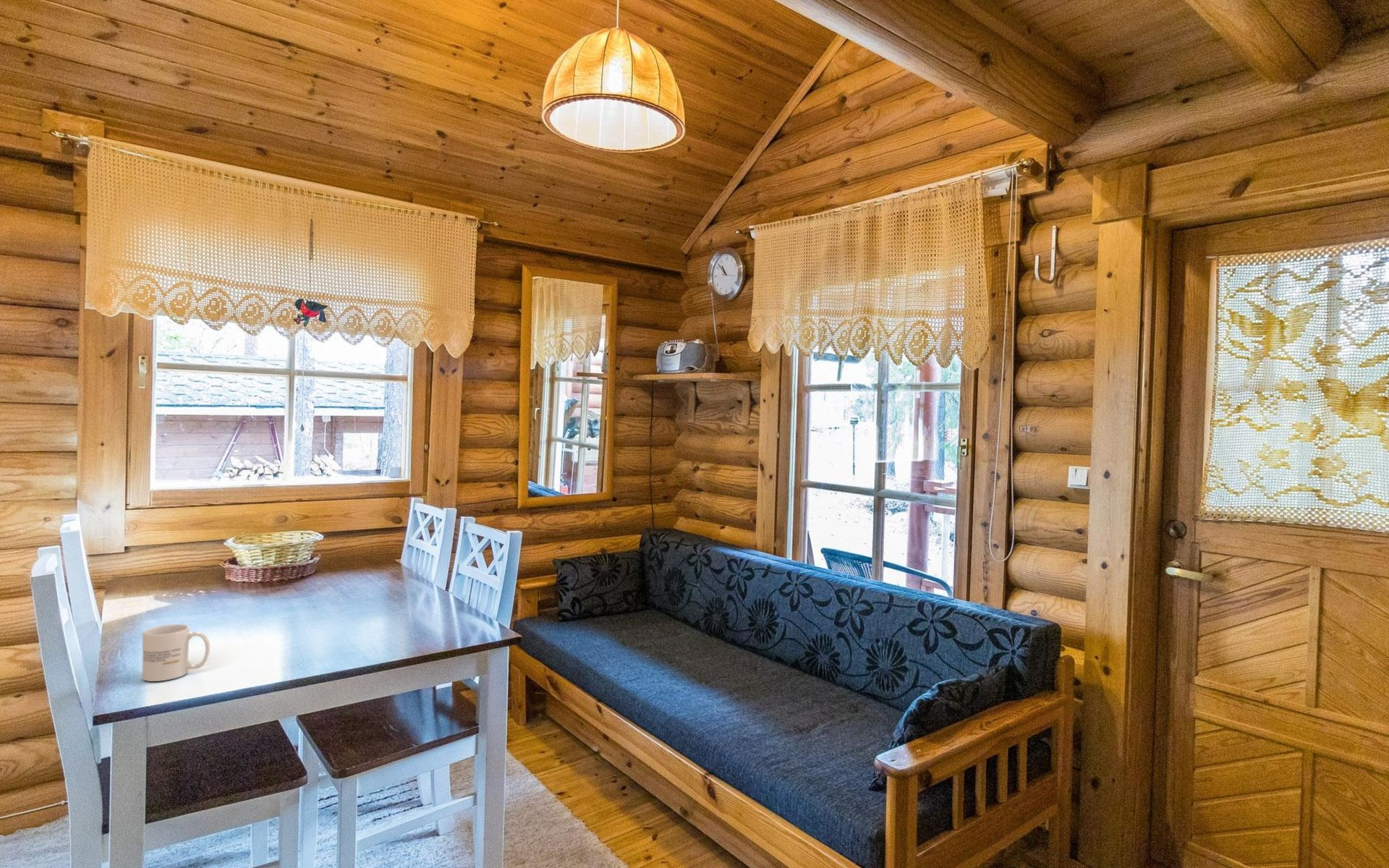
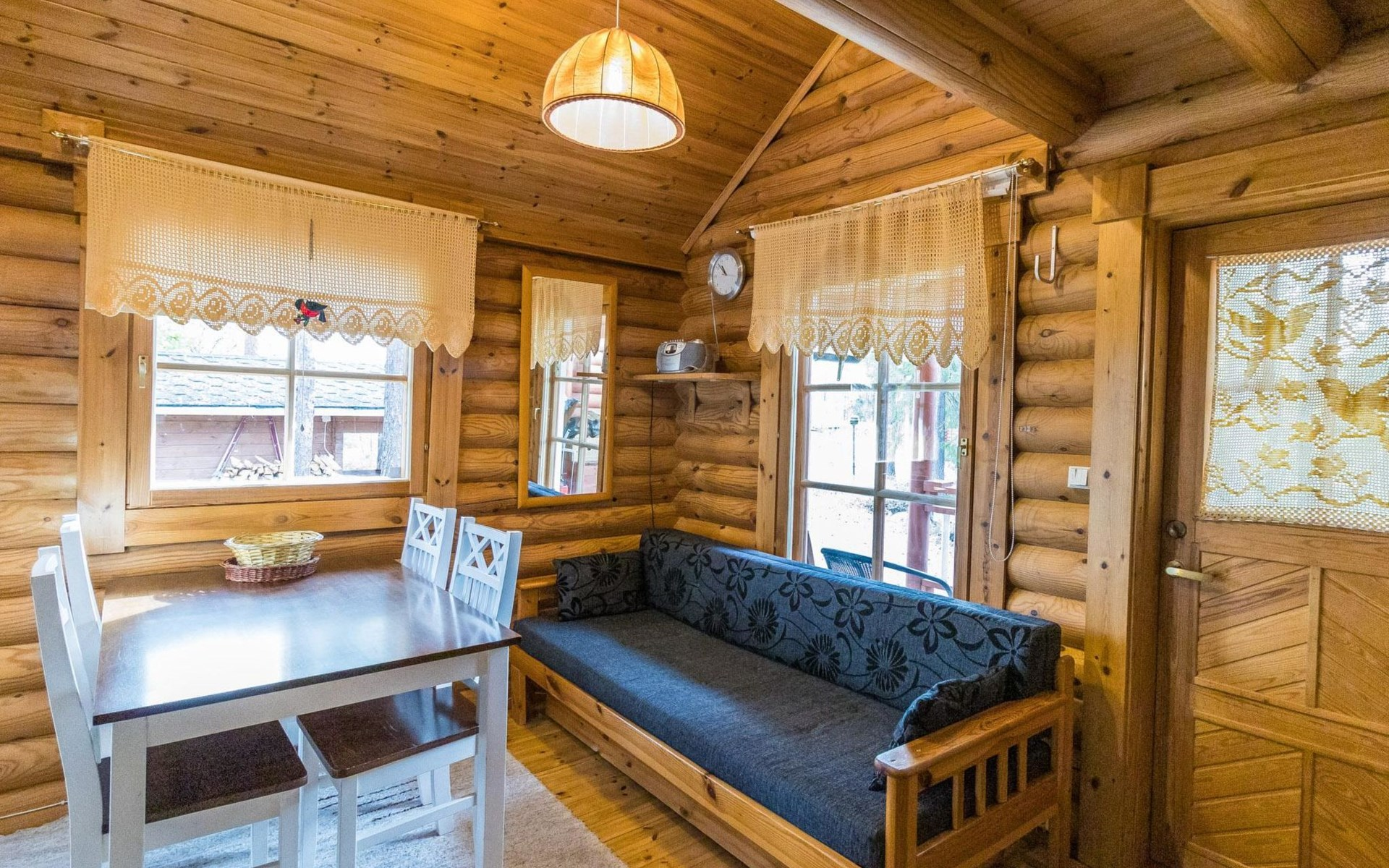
- mug [142,624,211,682]
